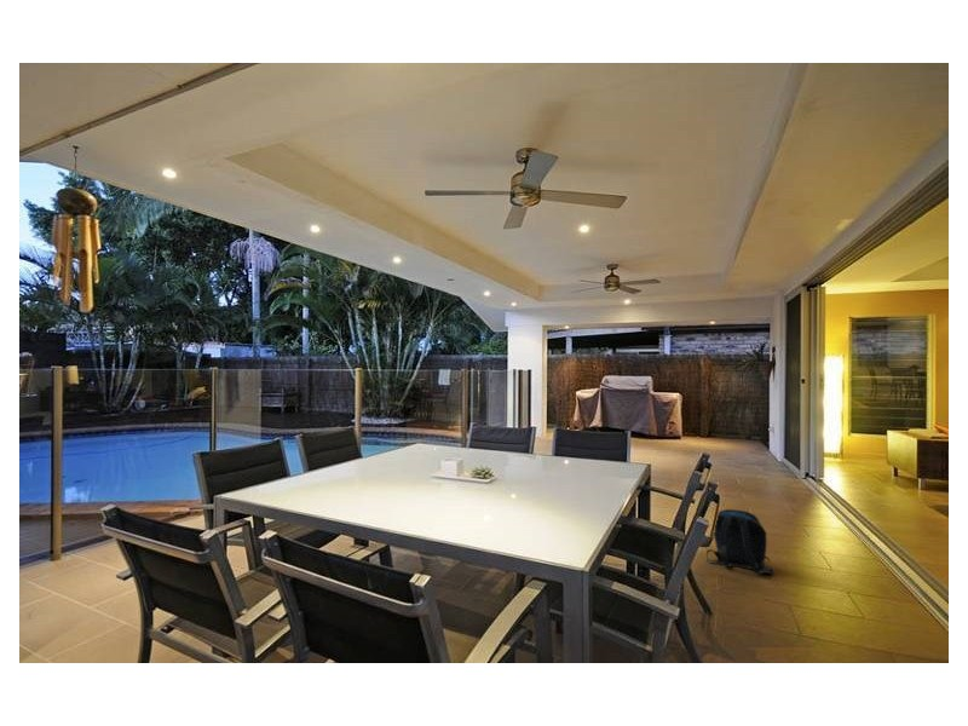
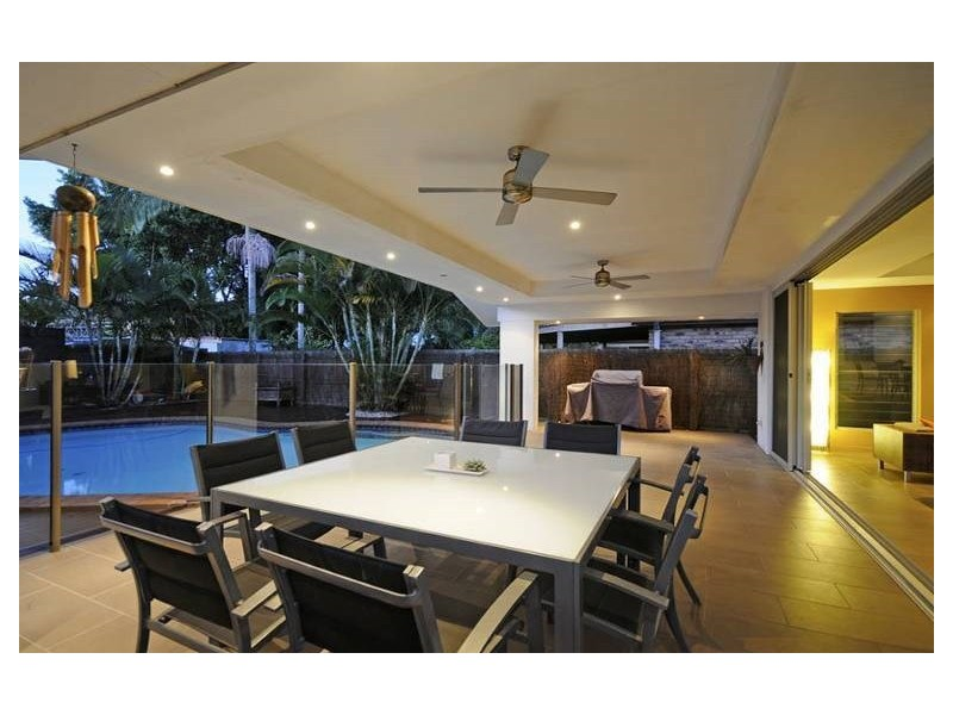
- backpack [705,508,776,575]
